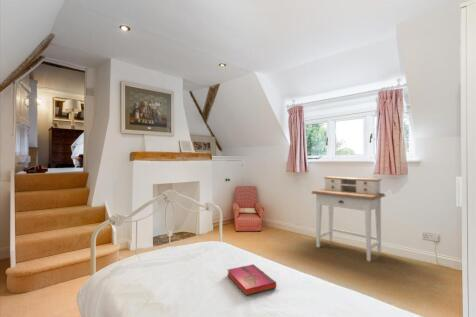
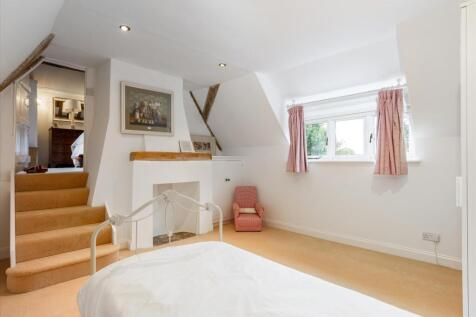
- hardback book [226,263,277,296]
- desk [311,176,386,262]
